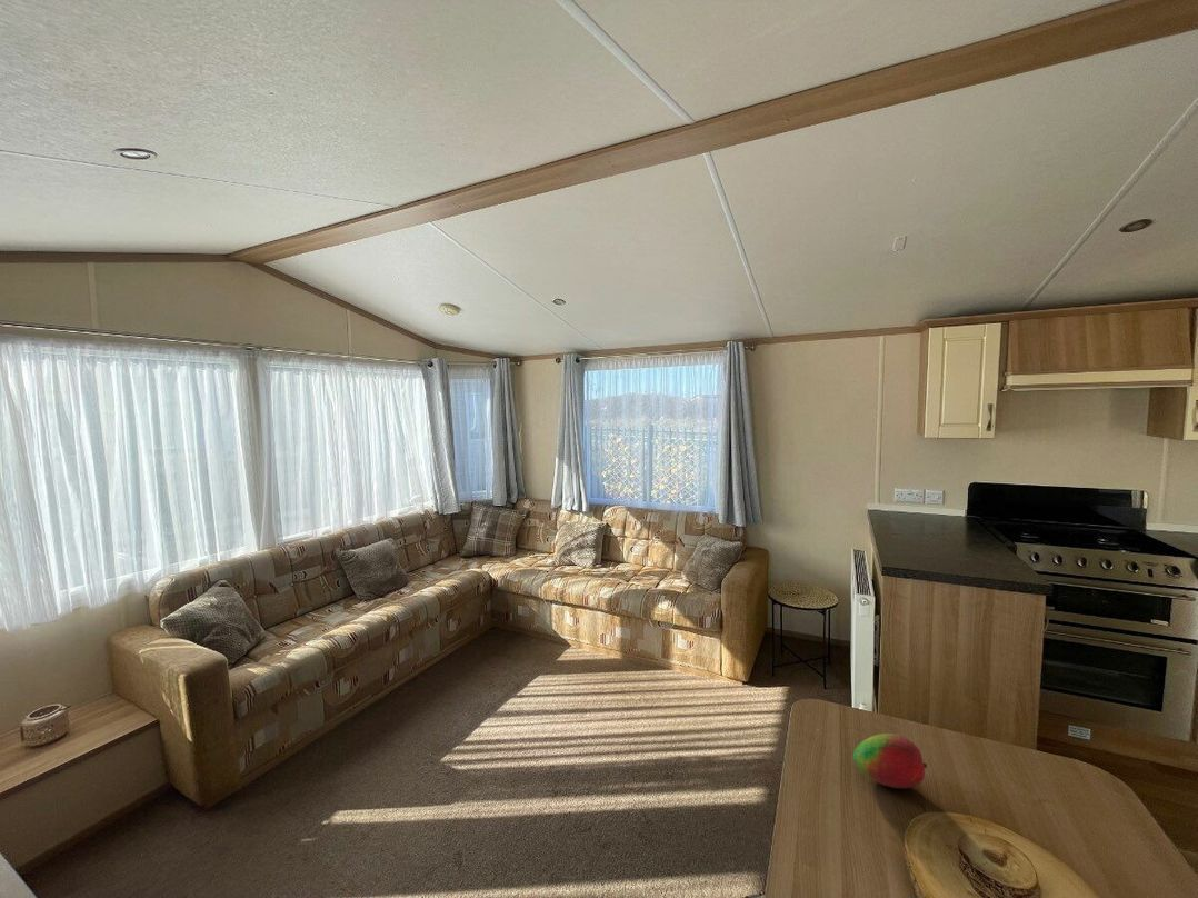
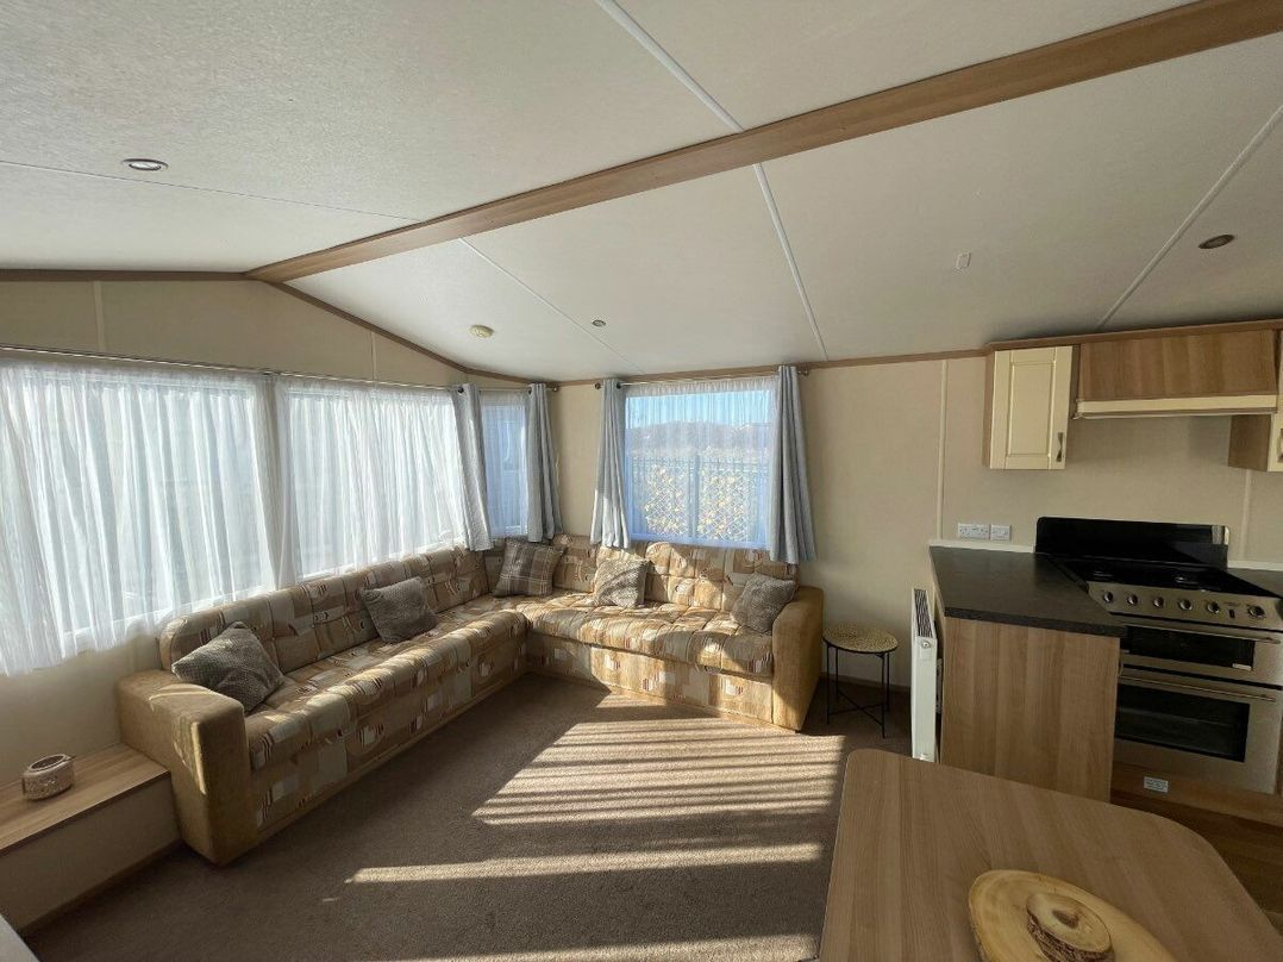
- fruit [852,732,928,789]
